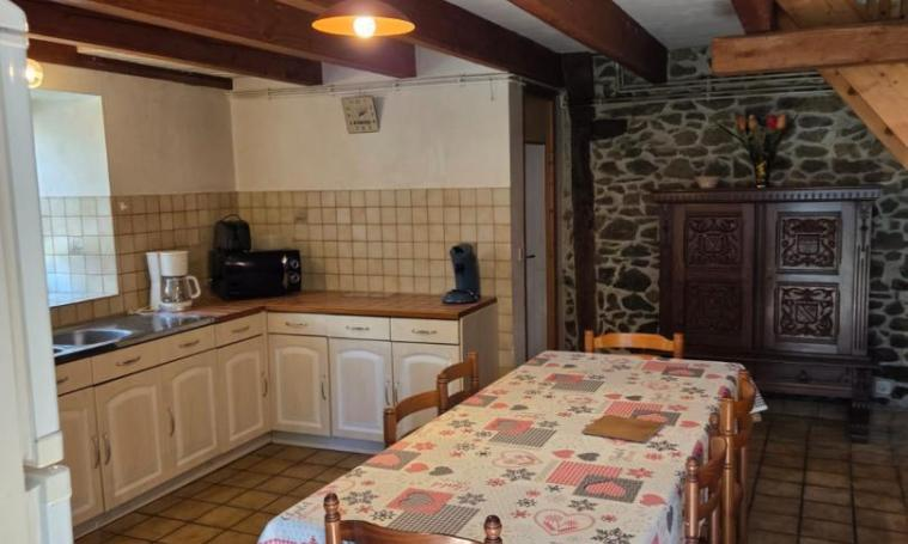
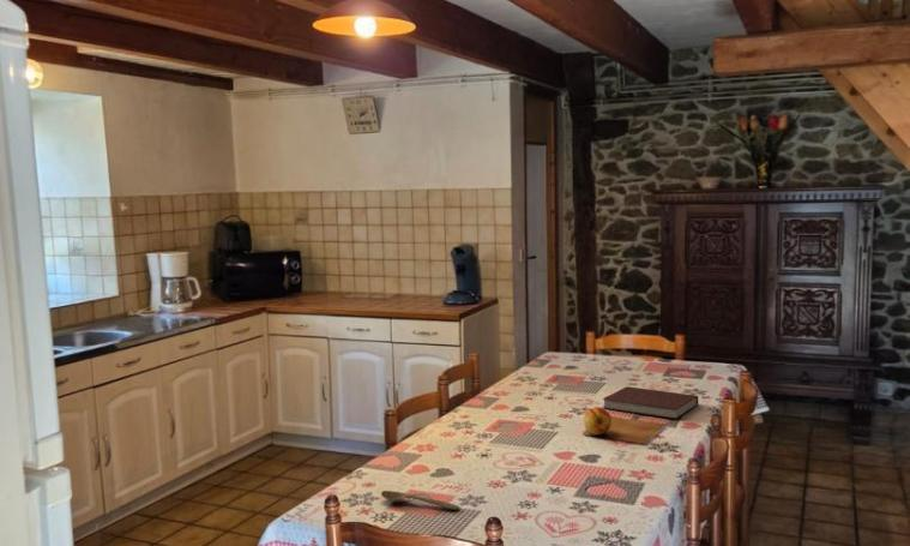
+ spoon [380,490,460,511]
+ fruit [583,406,613,437]
+ notebook [602,385,699,420]
